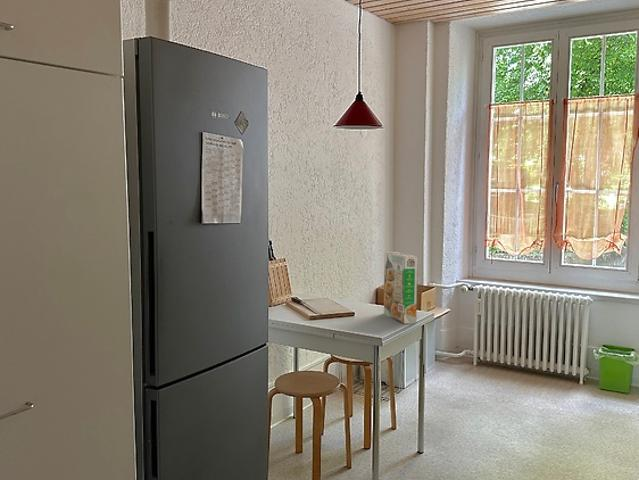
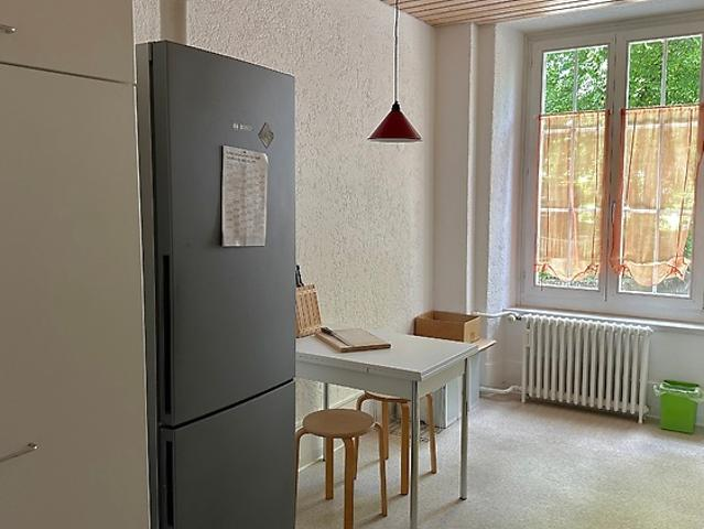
- cereal box [383,251,418,325]
